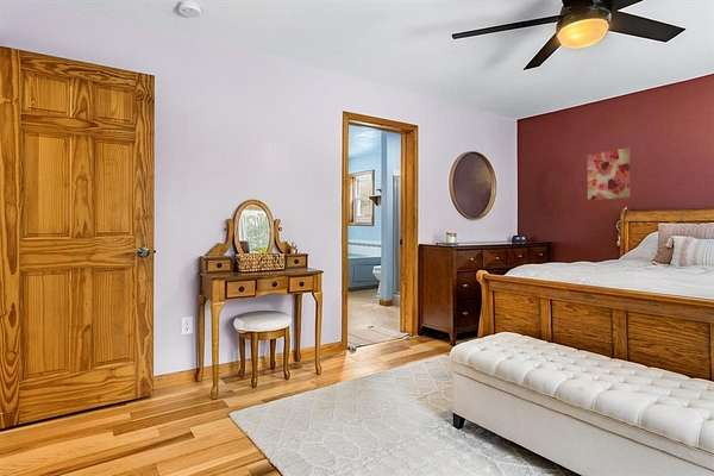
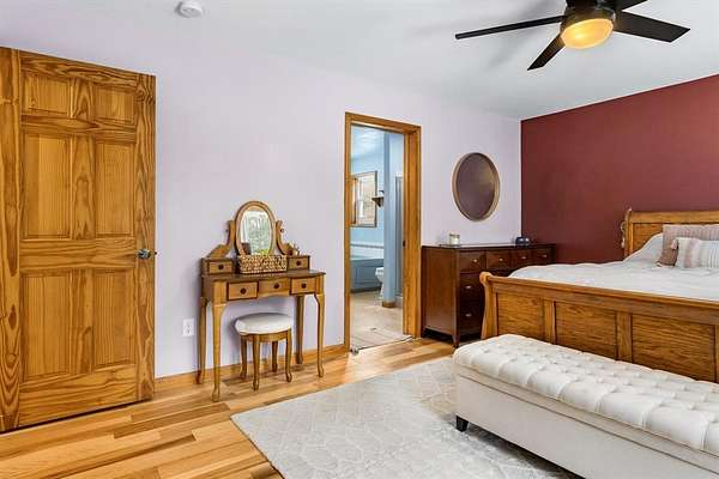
- wall art [587,146,631,201]
